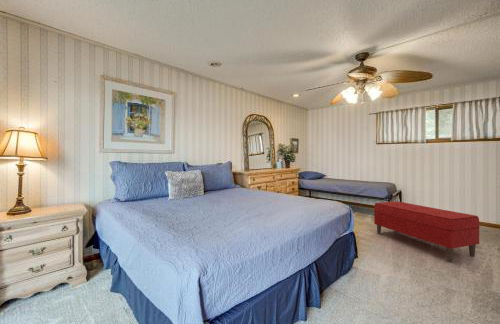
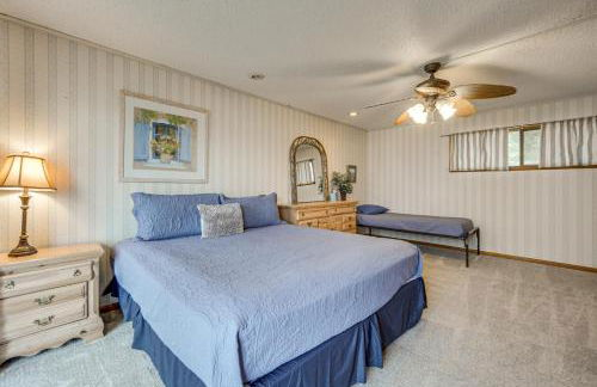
- bench [373,200,480,262]
